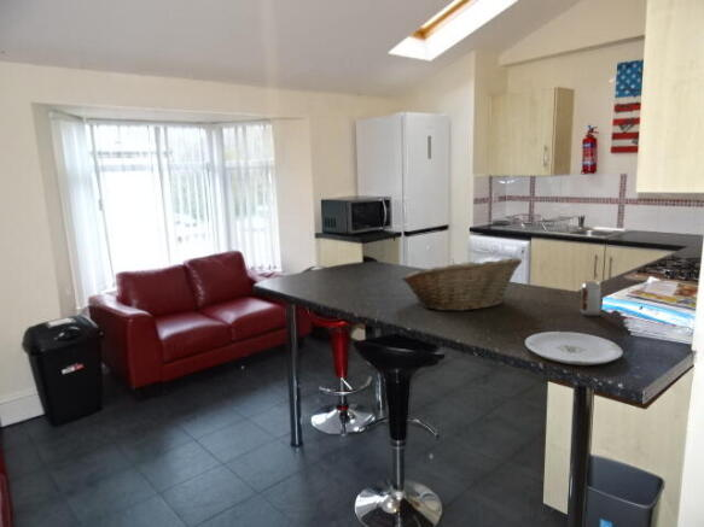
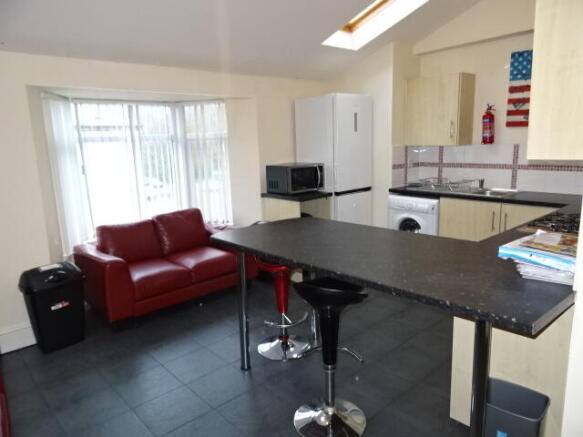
- plate [524,330,624,367]
- beverage can [580,280,603,317]
- fruit basket [401,257,523,312]
